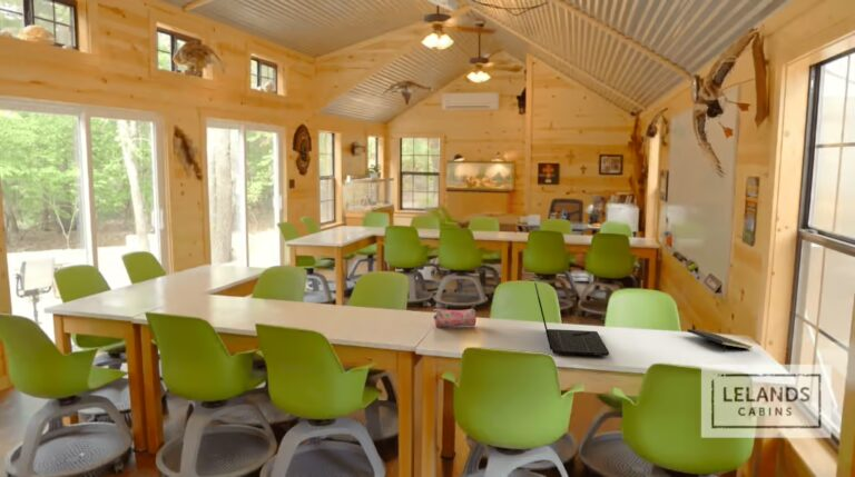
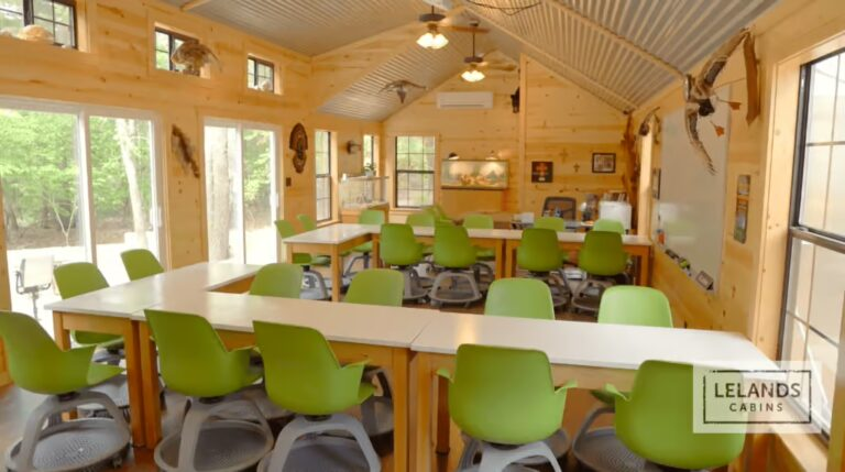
- notepad [686,328,754,351]
- laptop [533,281,610,357]
- pencil case [433,307,478,328]
